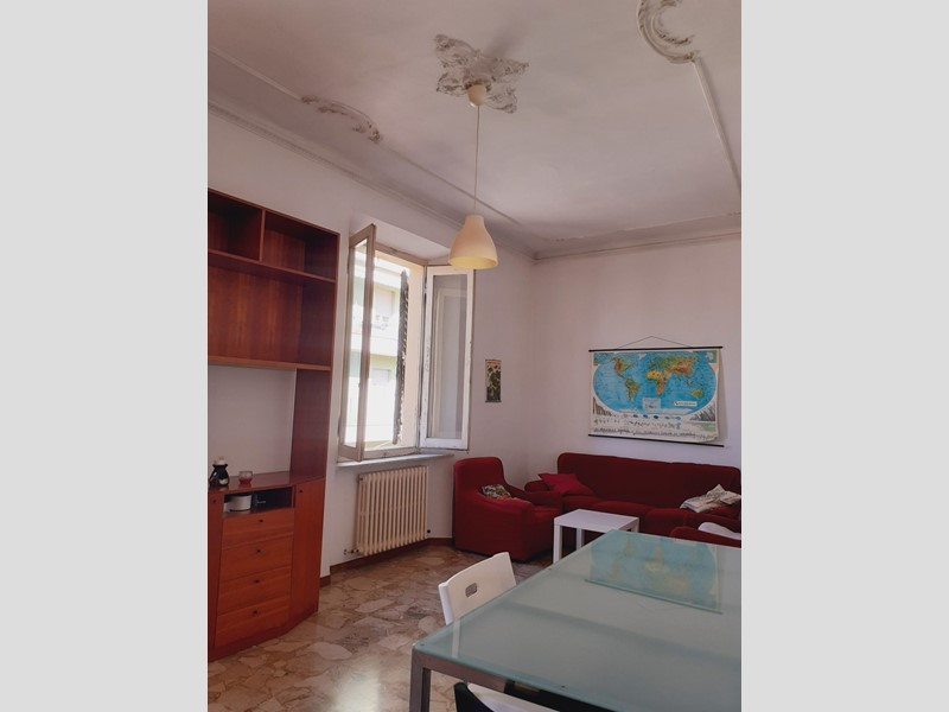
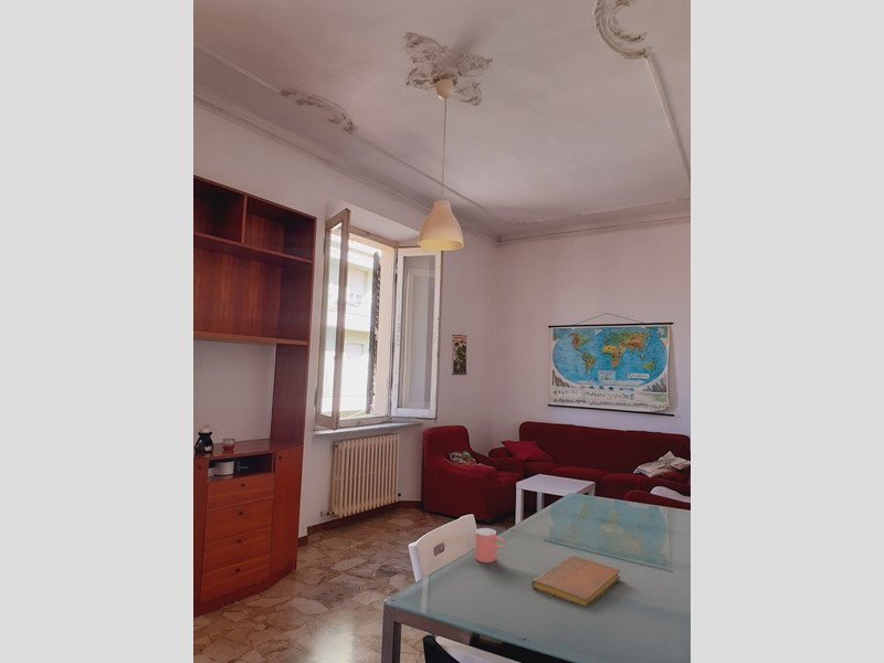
+ cup [474,527,506,564]
+ notebook [532,554,621,608]
